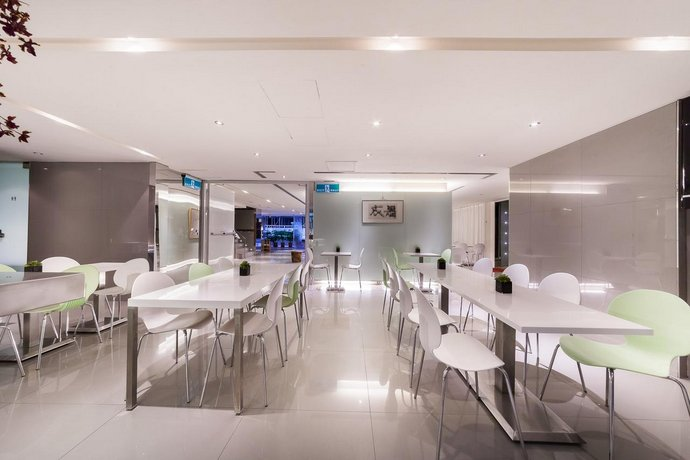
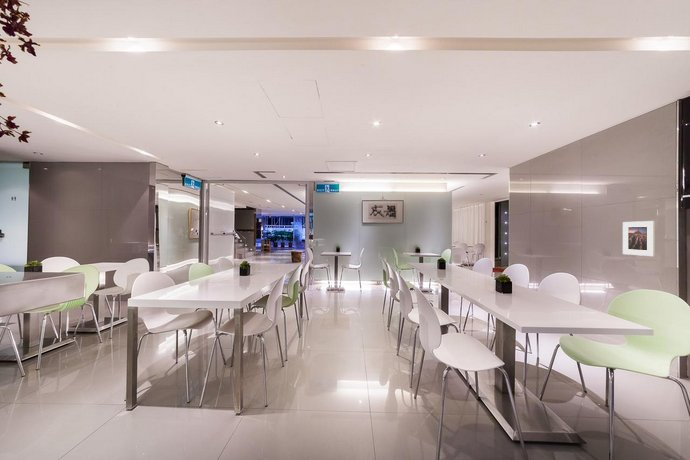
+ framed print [622,220,656,257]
